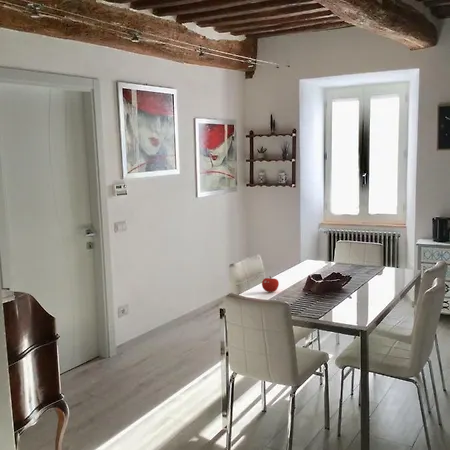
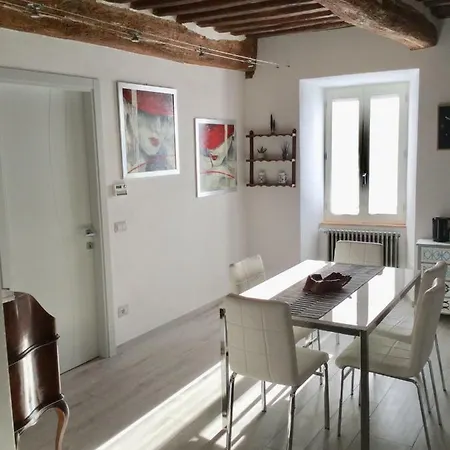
- fruit [261,275,280,293]
